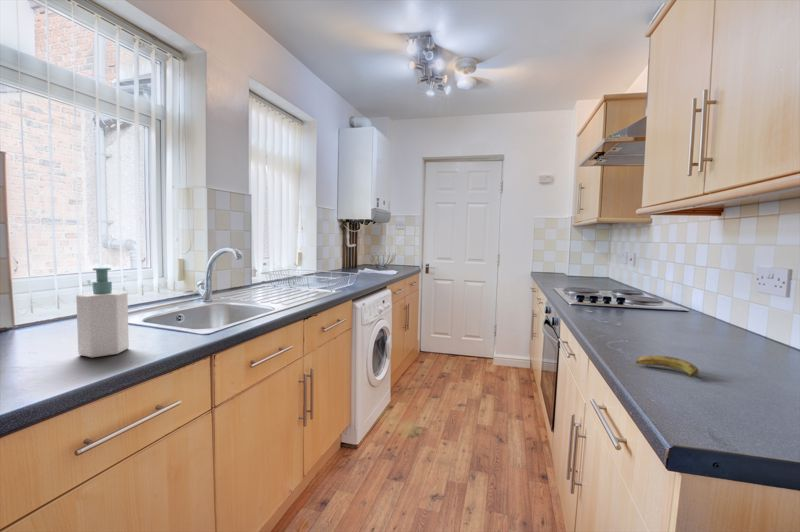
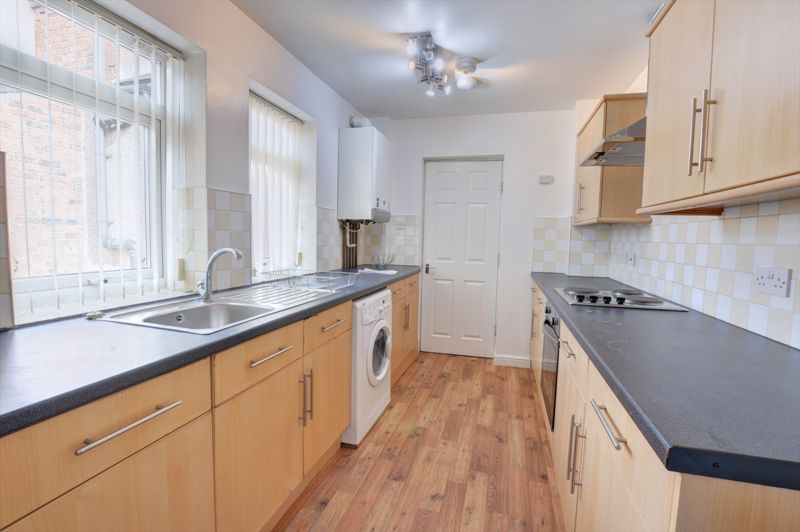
- banana [635,355,700,378]
- soap bottle [75,266,130,358]
